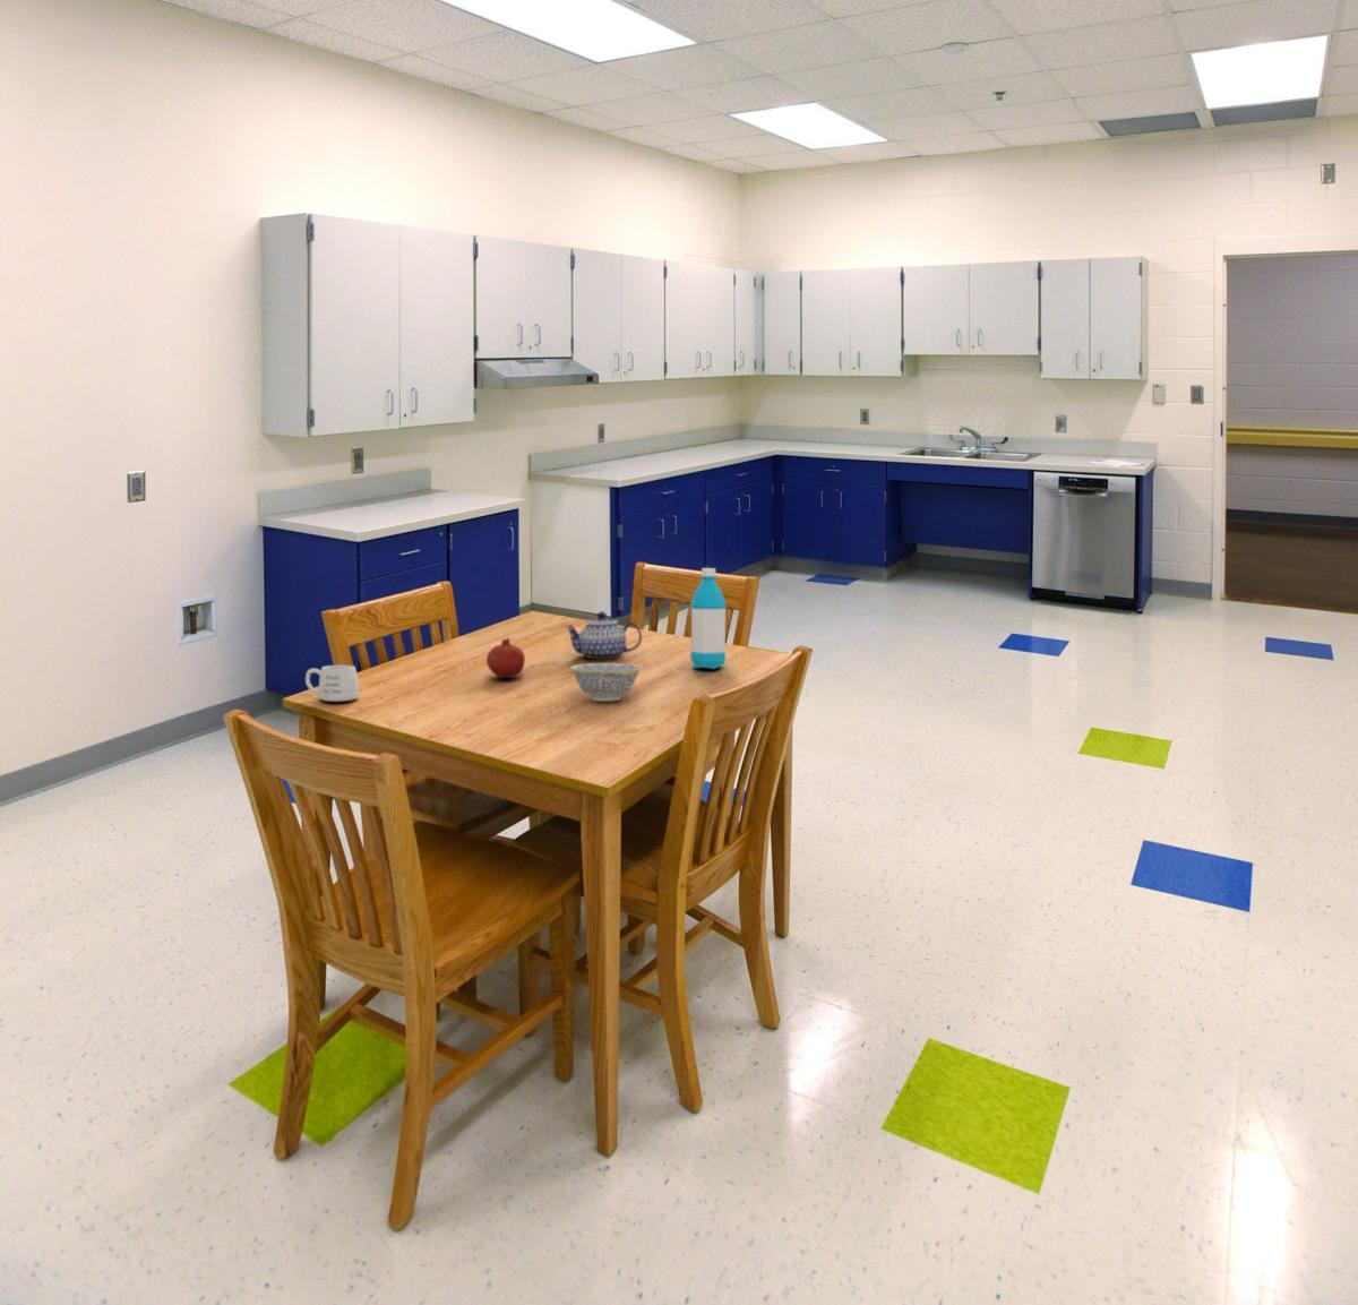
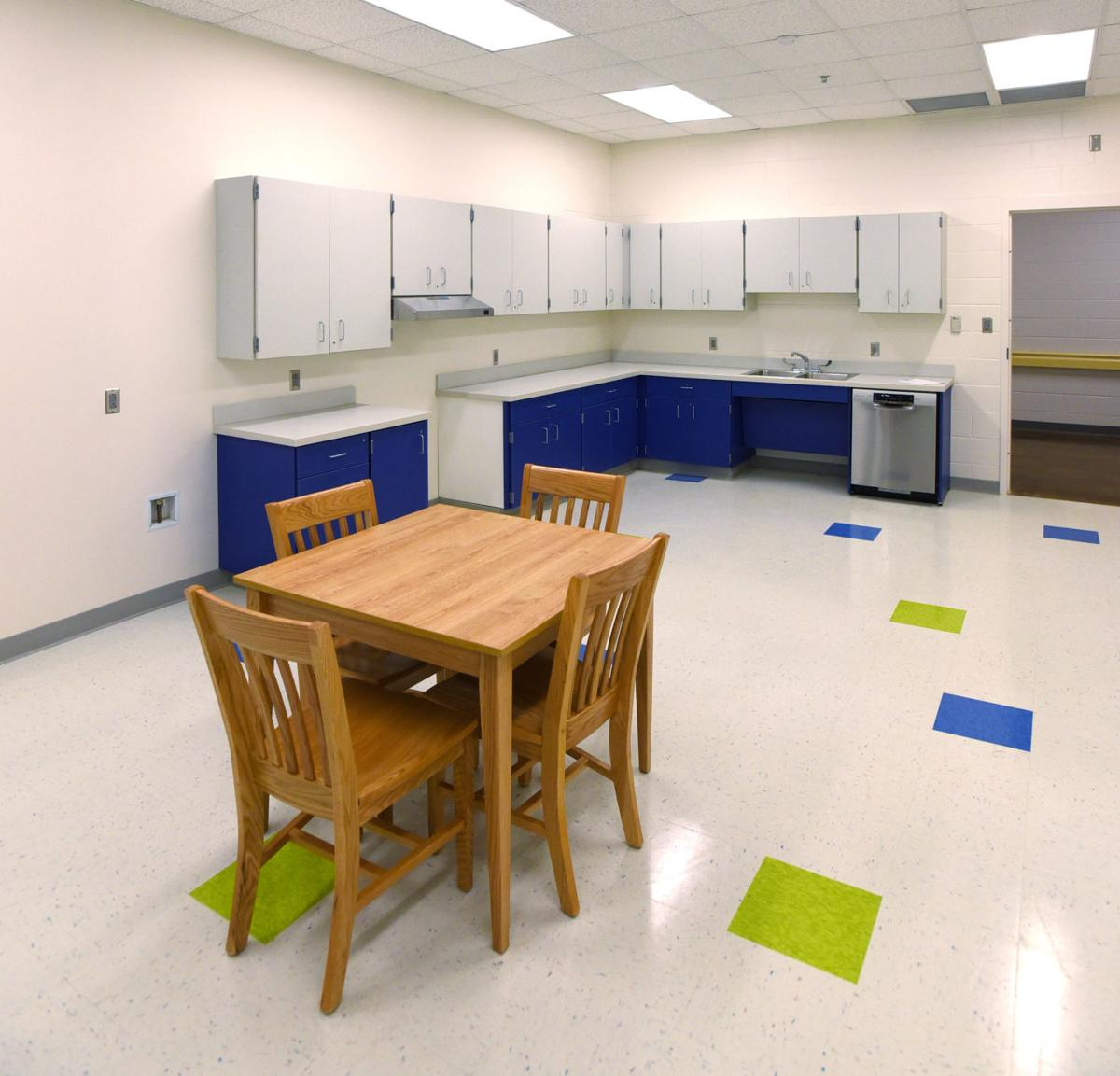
- fruit [485,637,526,679]
- teapot [565,610,643,660]
- bowl [570,662,641,702]
- mug [304,665,360,703]
- water bottle [689,568,728,669]
